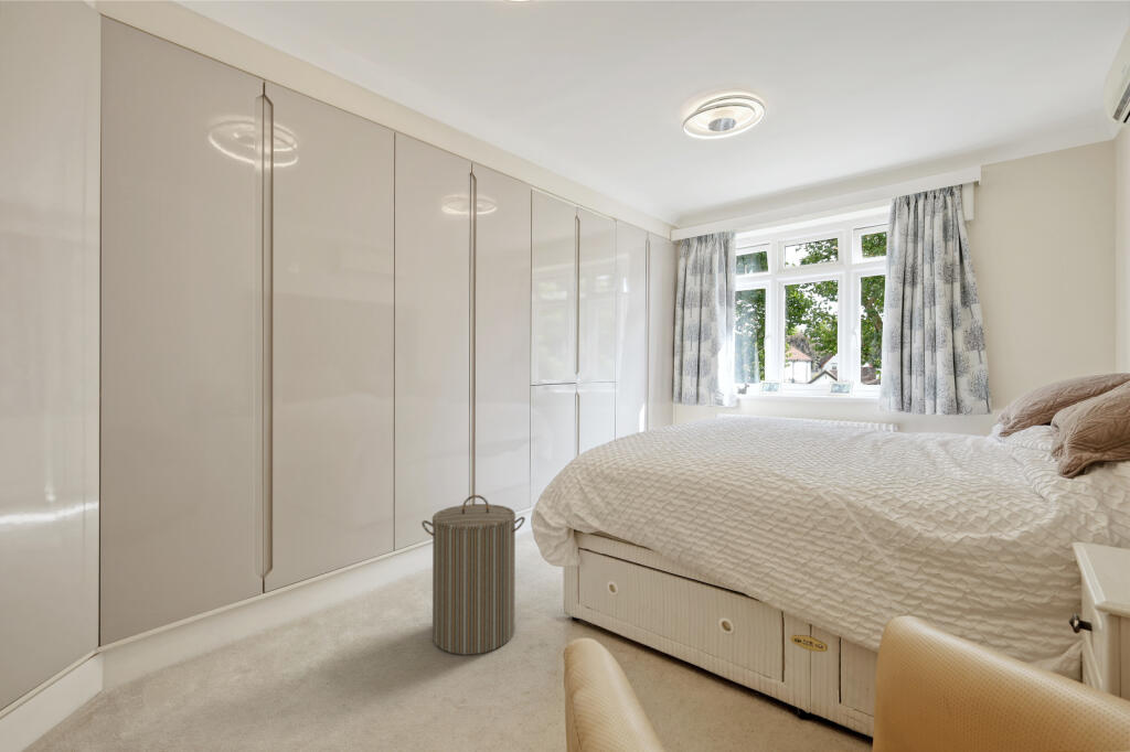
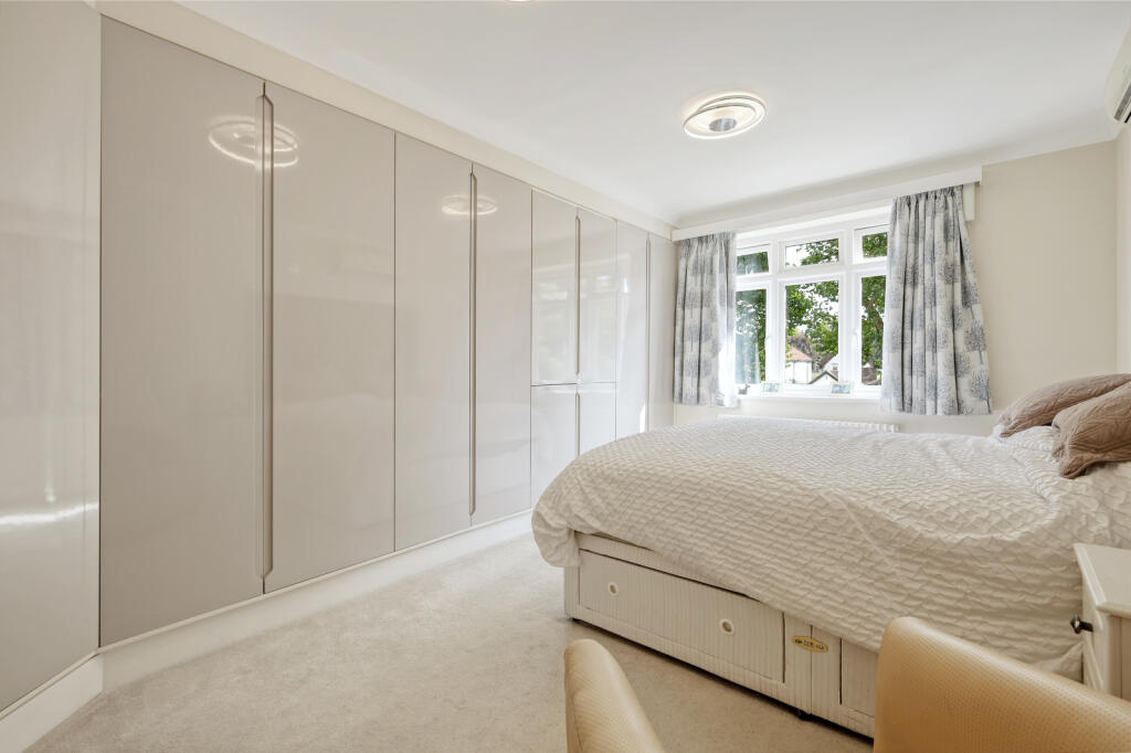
- laundry hamper [420,494,526,656]
